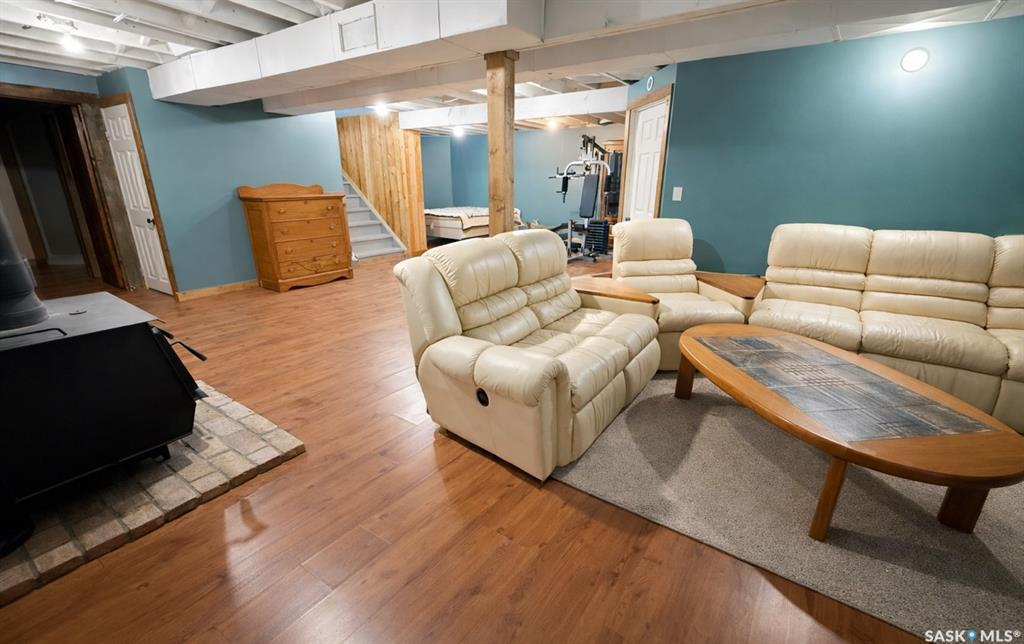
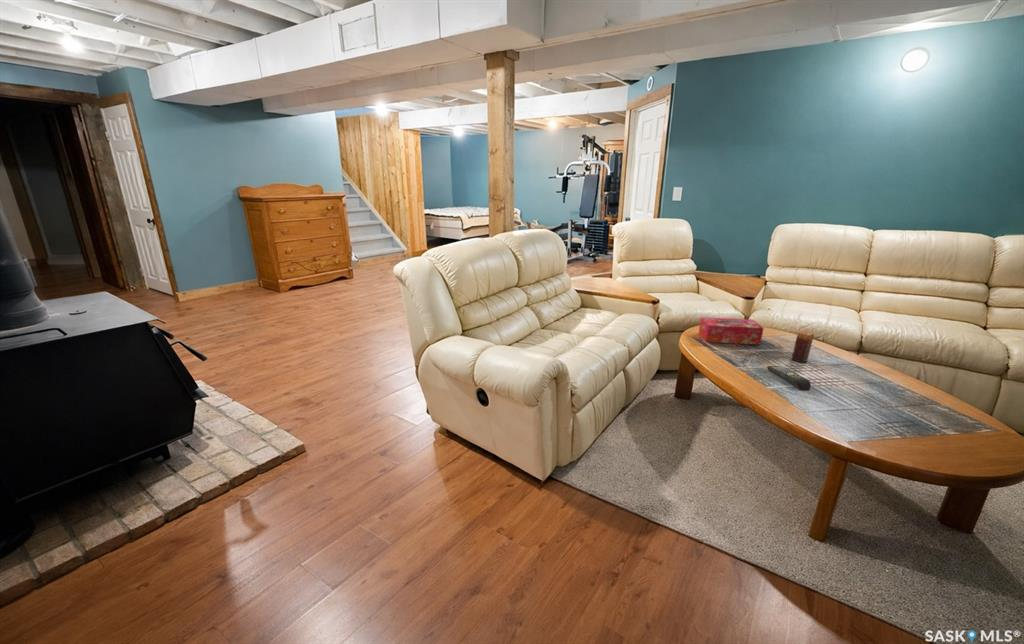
+ remote control [766,365,812,391]
+ tissue box [698,316,765,345]
+ candle [790,330,815,364]
